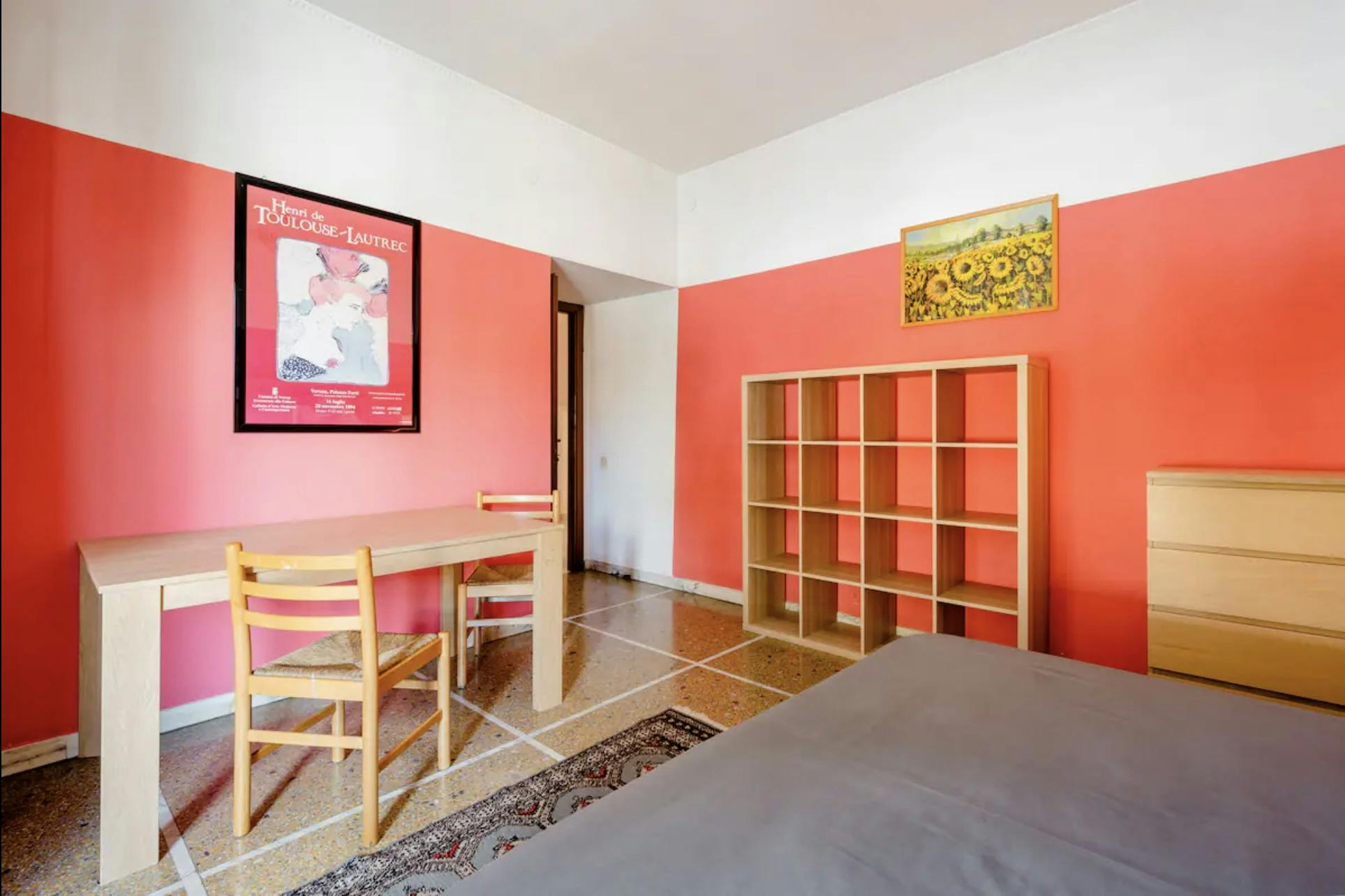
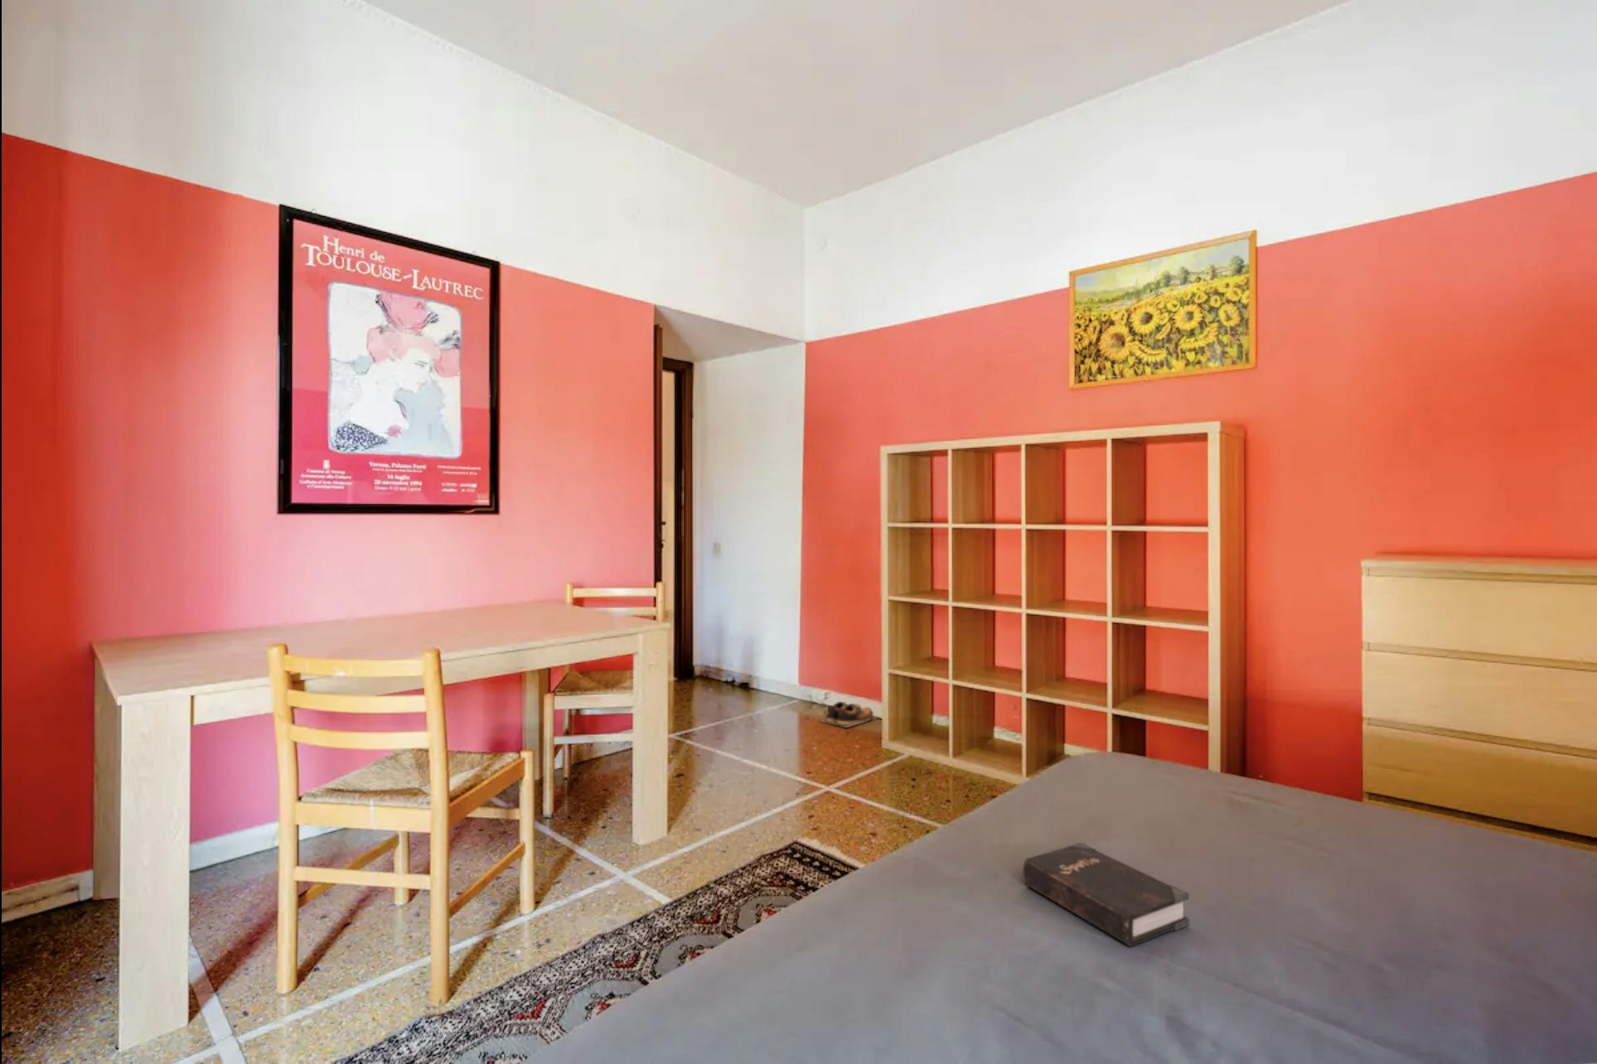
+ shoes [818,701,879,728]
+ hardback book [1022,841,1190,948]
